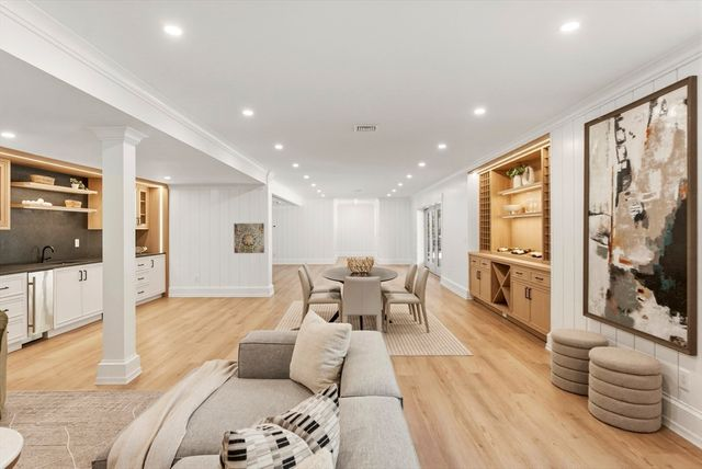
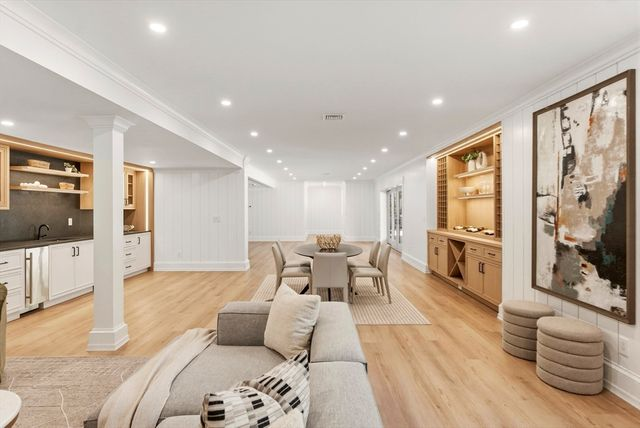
- wall art [233,222,265,254]
